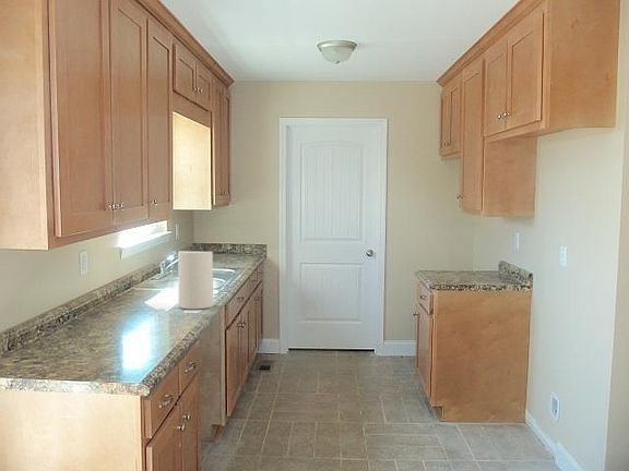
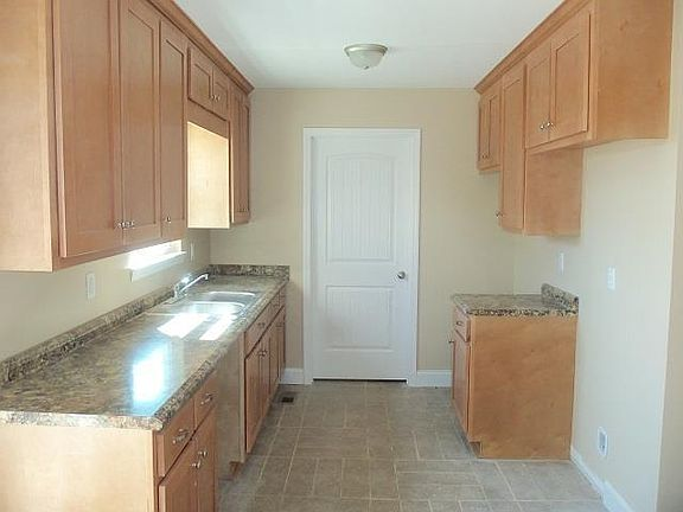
- utensil holder [177,250,214,310]
